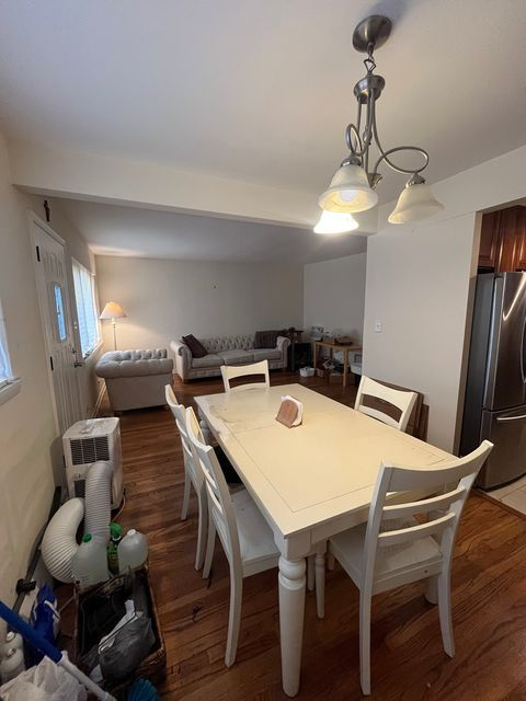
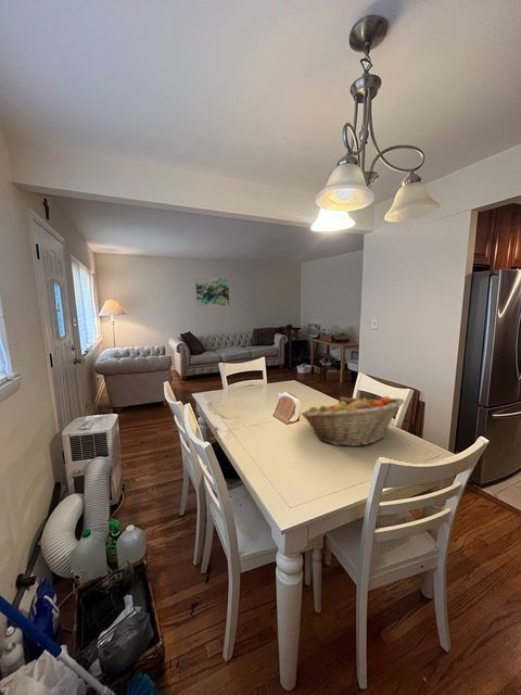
+ fruit basket [301,394,406,447]
+ wall art [194,277,230,308]
